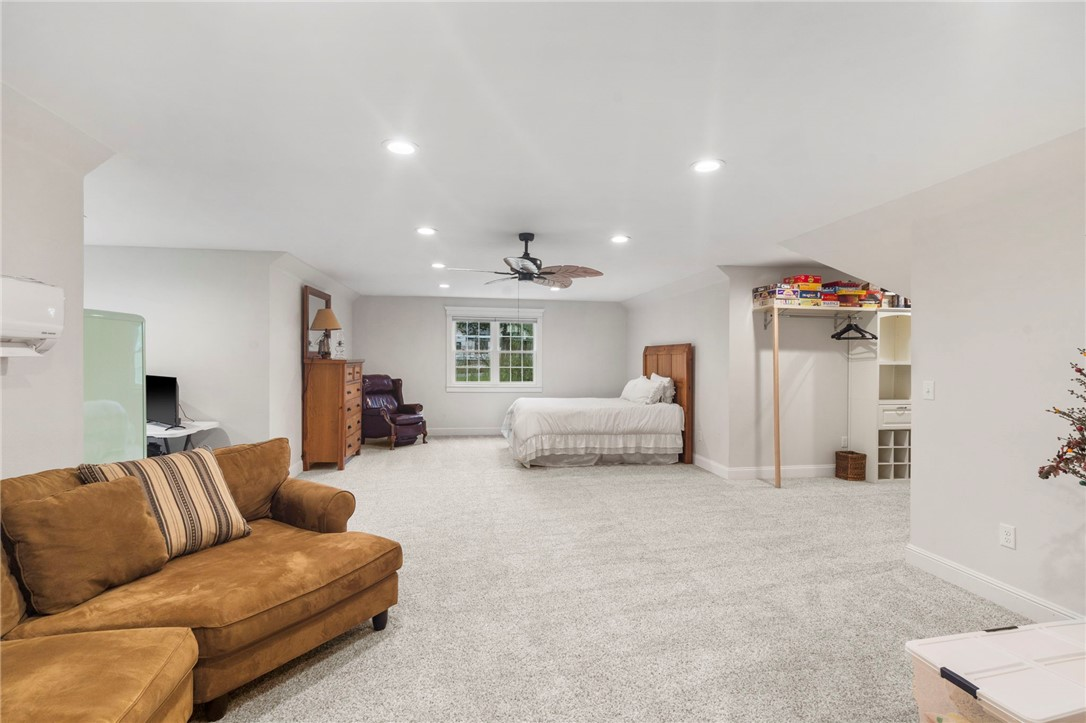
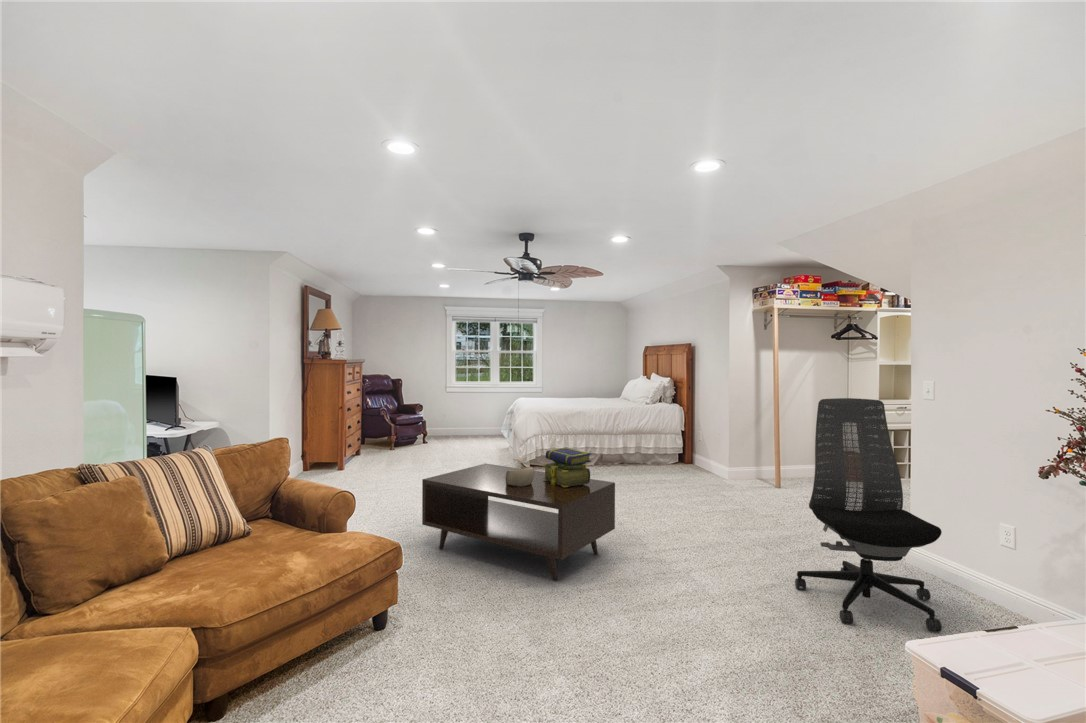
+ stack of books [542,447,592,487]
+ coffee table [421,462,616,582]
+ decorative bowl [505,466,535,487]
+ office chair [794,397,943,633]
